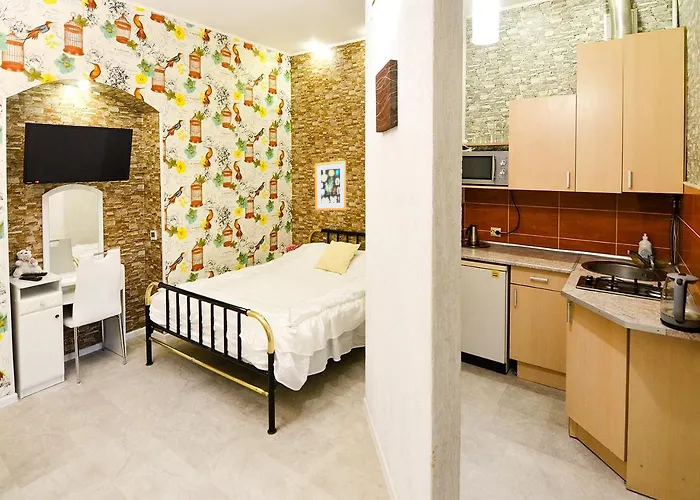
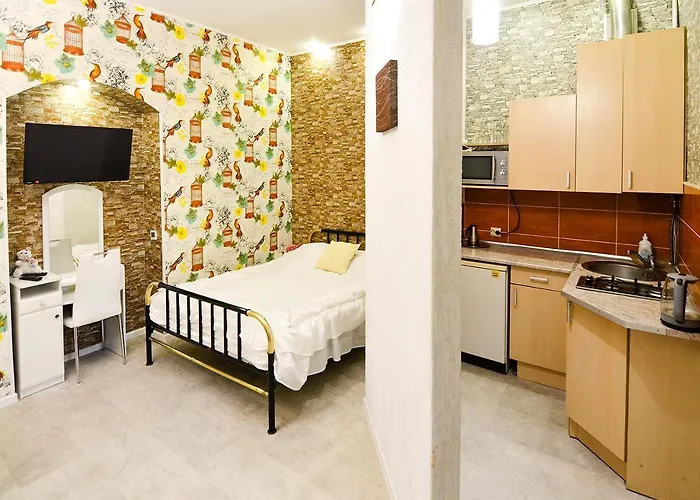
- wall art [314,160,347,212]
